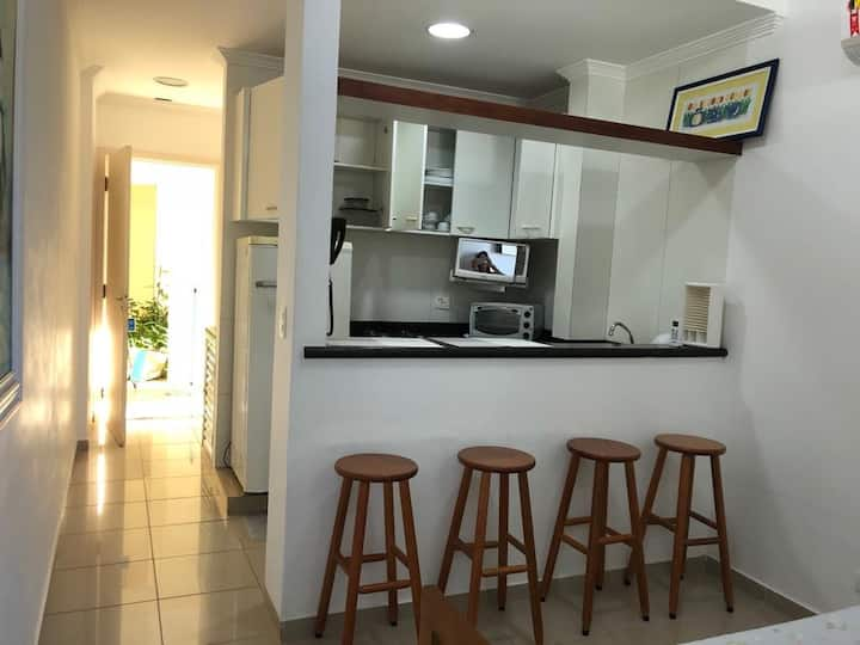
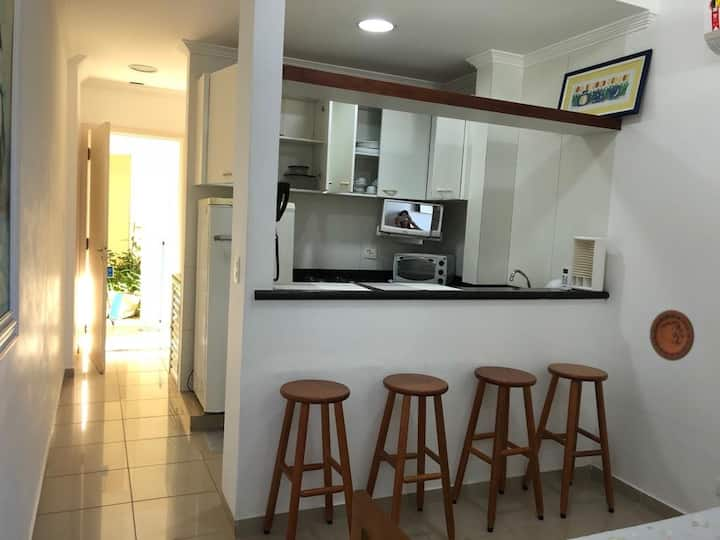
+ decorative plate [649,309,696,362]
